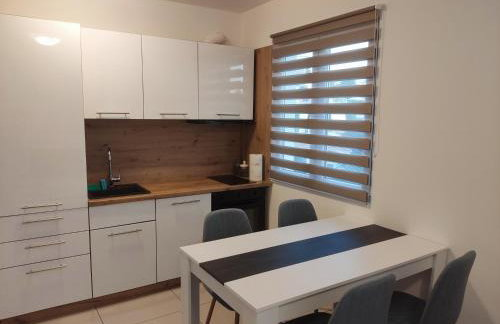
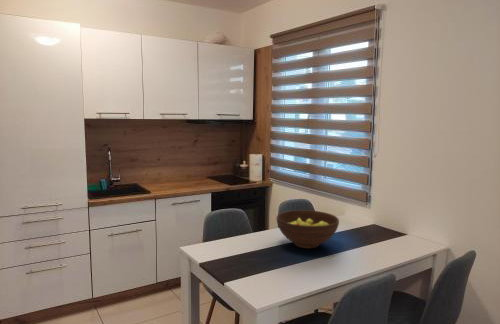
+ fruit bowl [276,209,340,249]
